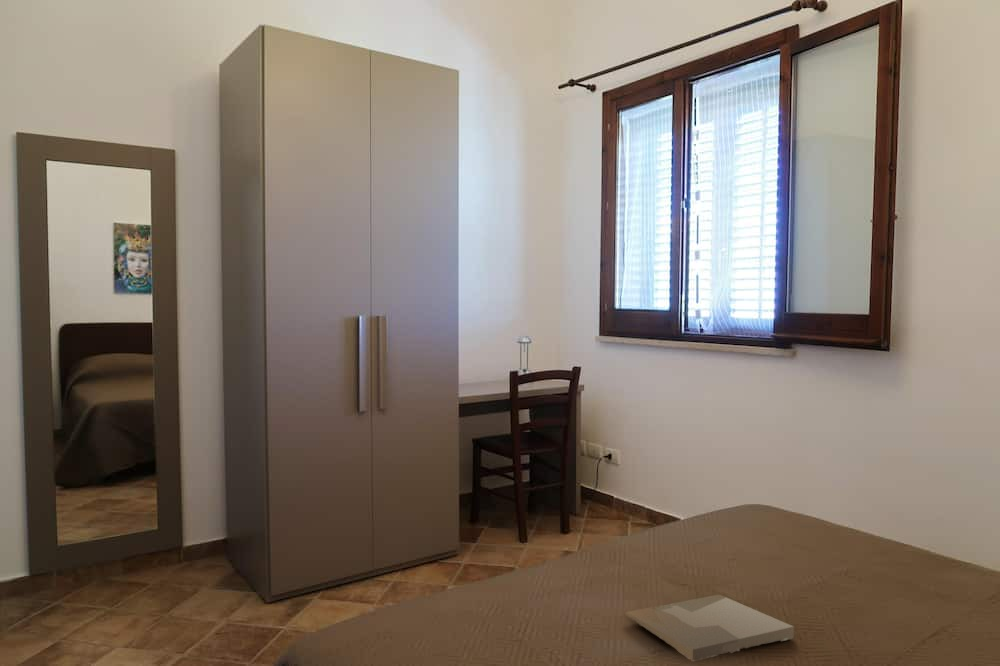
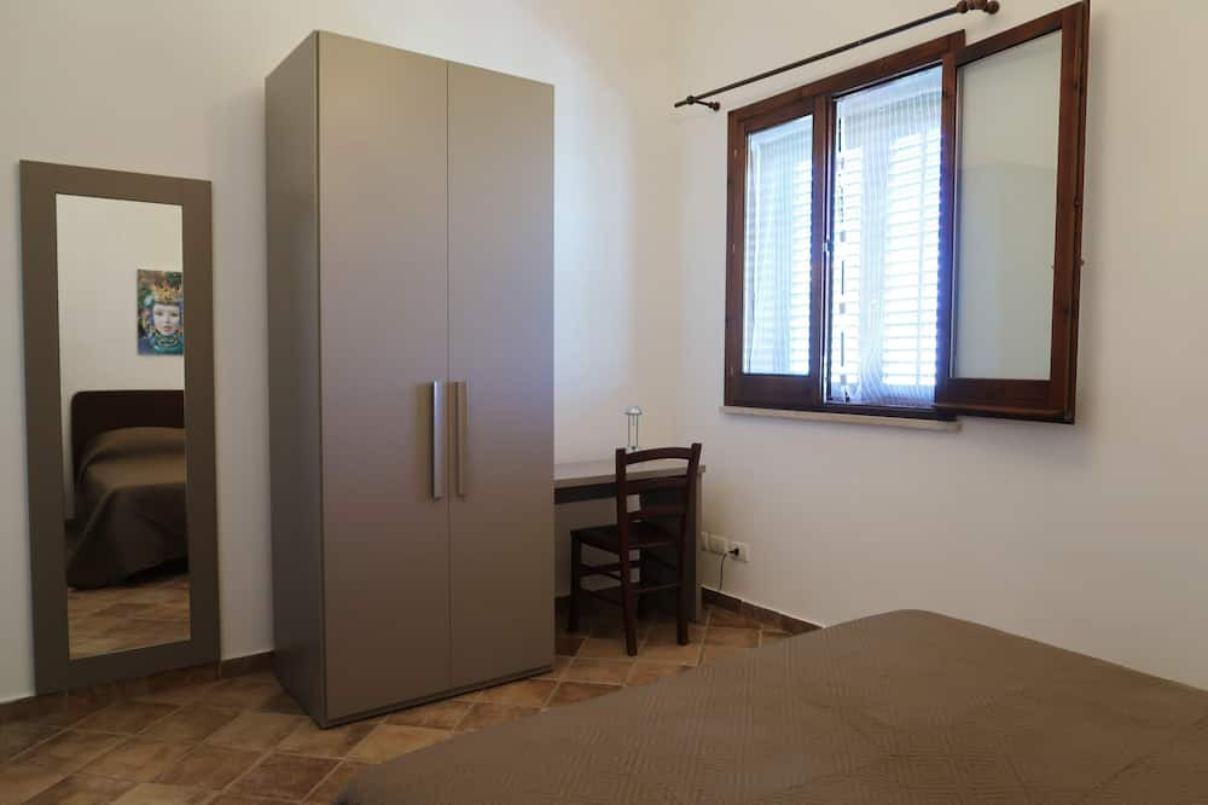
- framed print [625,594,795,662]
